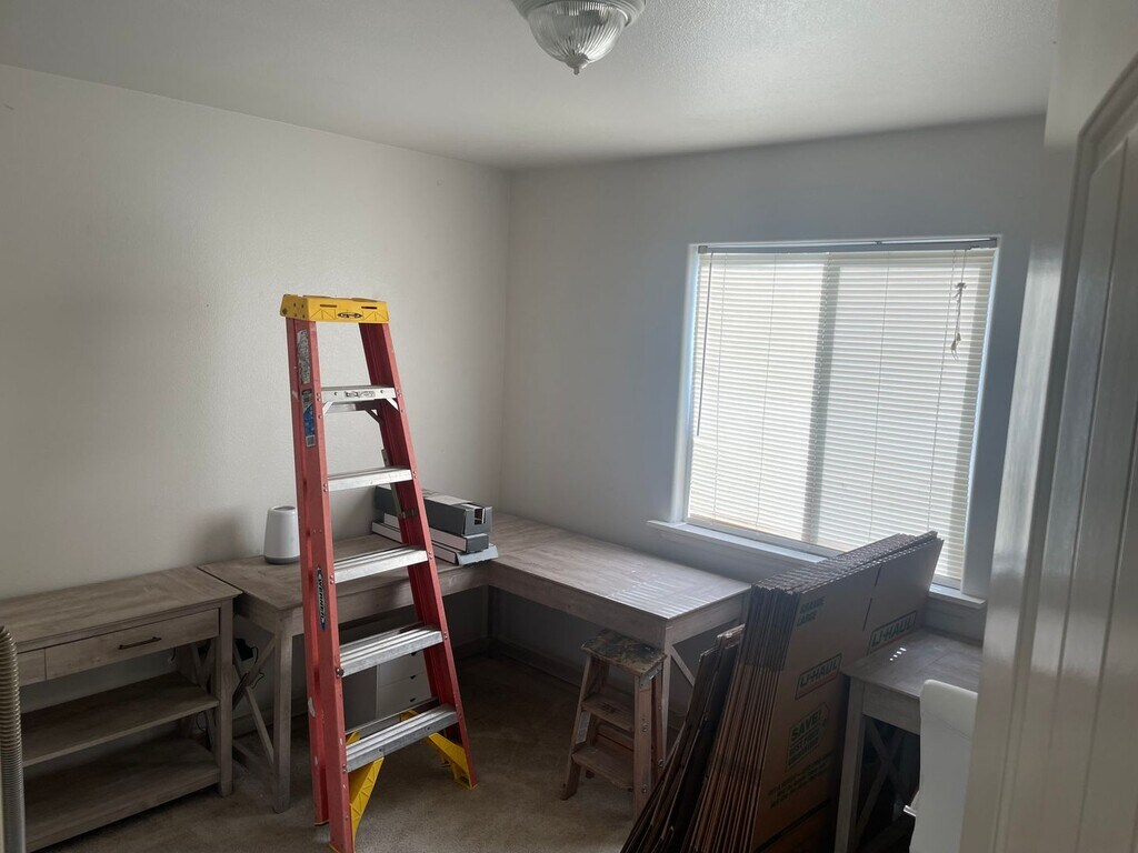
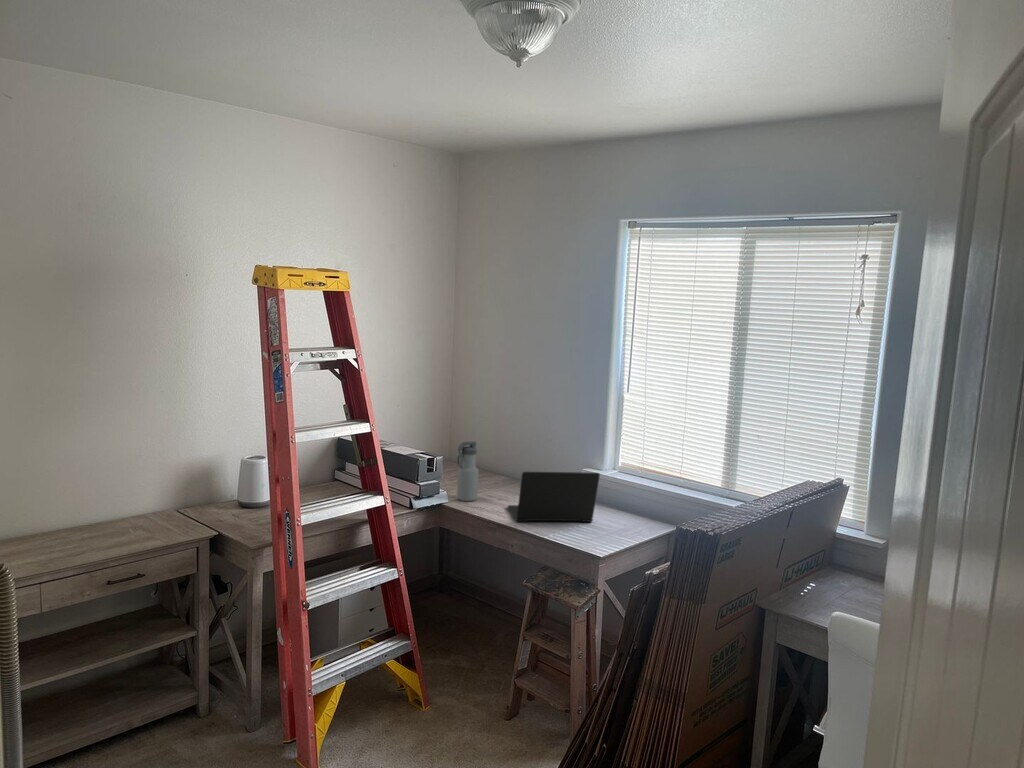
+ water bottle [456,440,479,502]
+ laptop [507,471,601,523]
